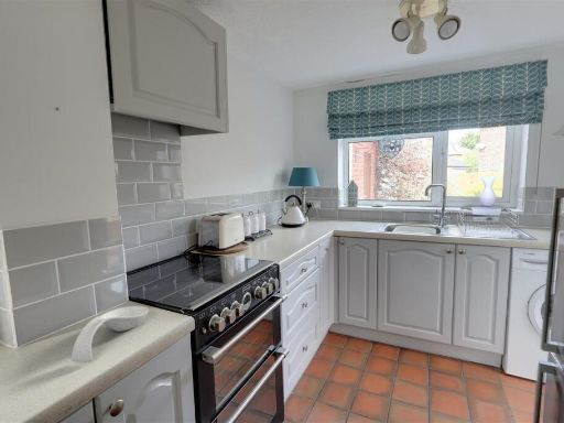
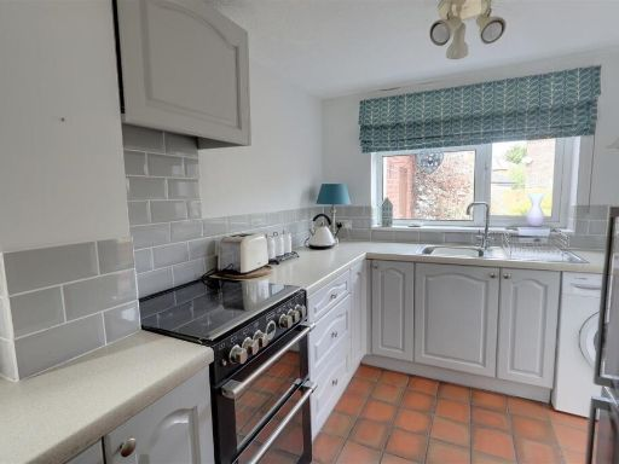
- spoon rest [70,305,150,362]
